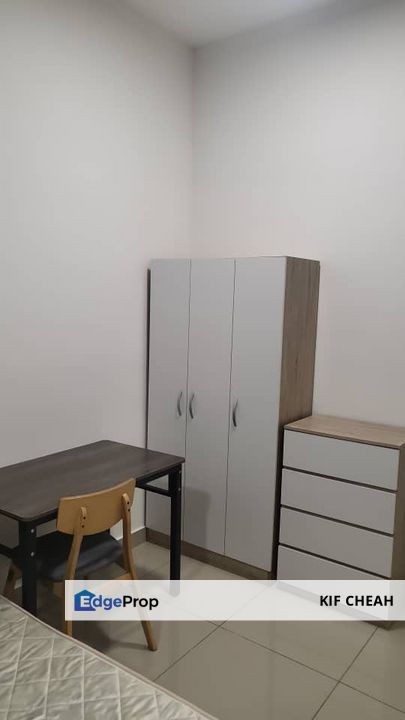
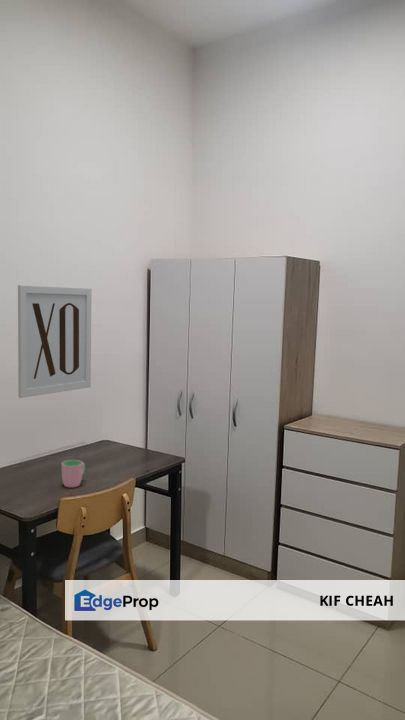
+ cup [61,459,86,489]
+ wall art [17,284,93,399]
